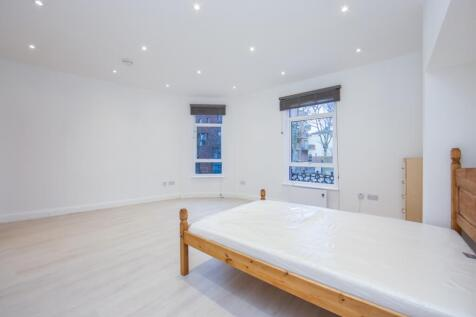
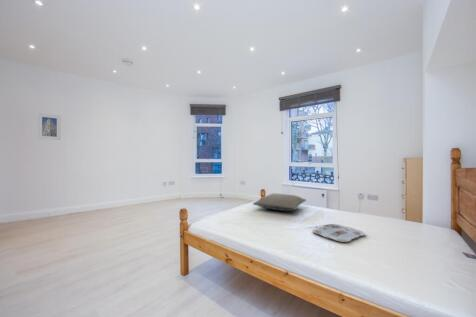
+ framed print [37,112,62,141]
+ serving tray [312,223,366,243]
+ pillow [252,192,307,212]
